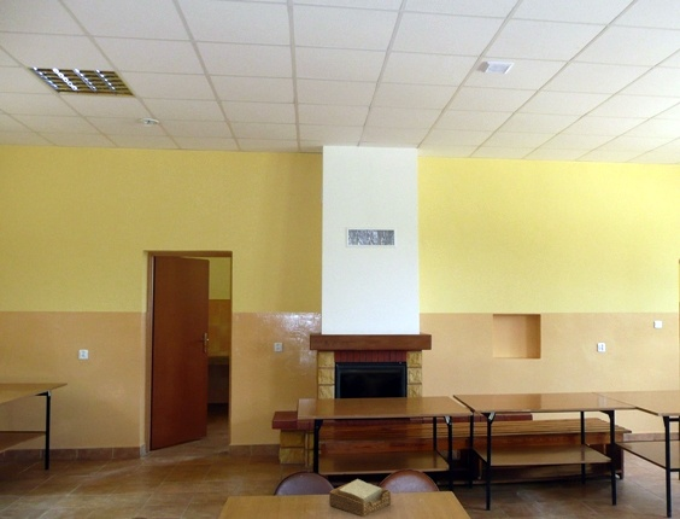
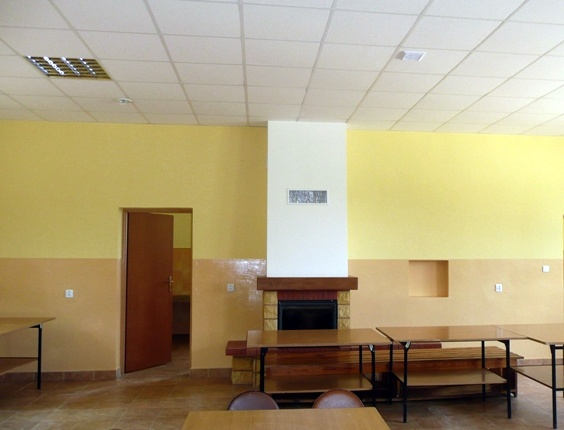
- napkin holder [328,478,392,518]
